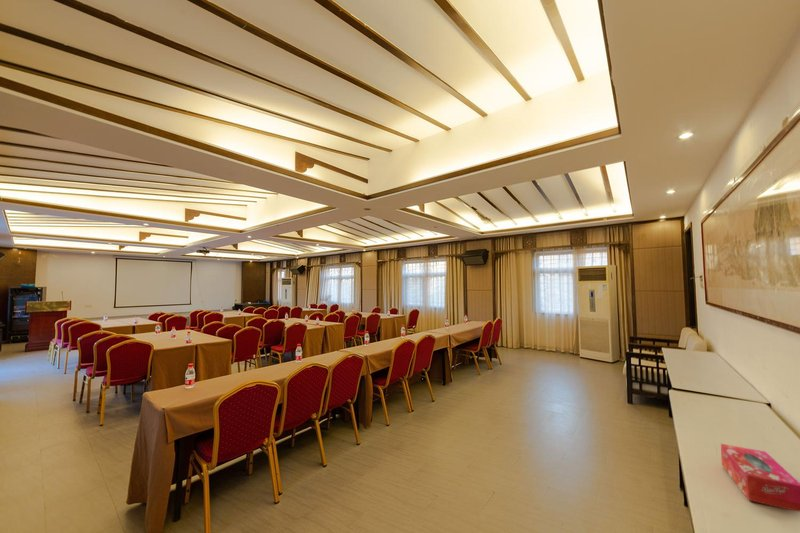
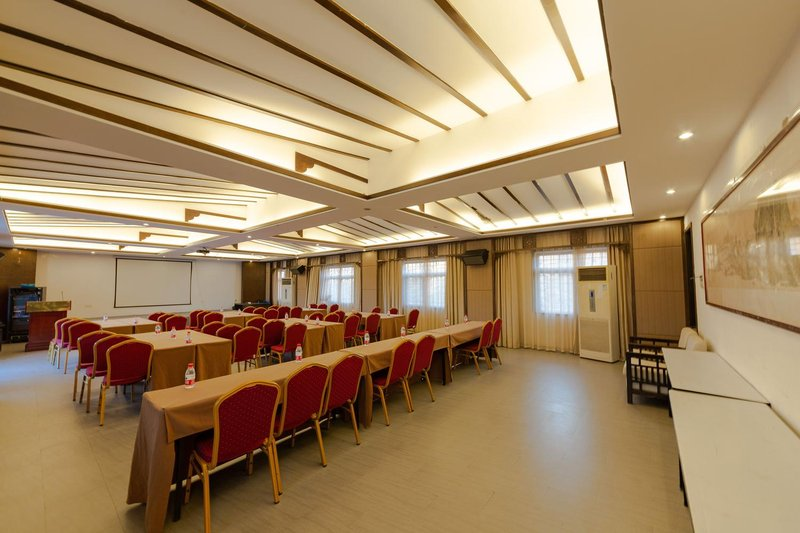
- tissue box [720,443,800,512]
